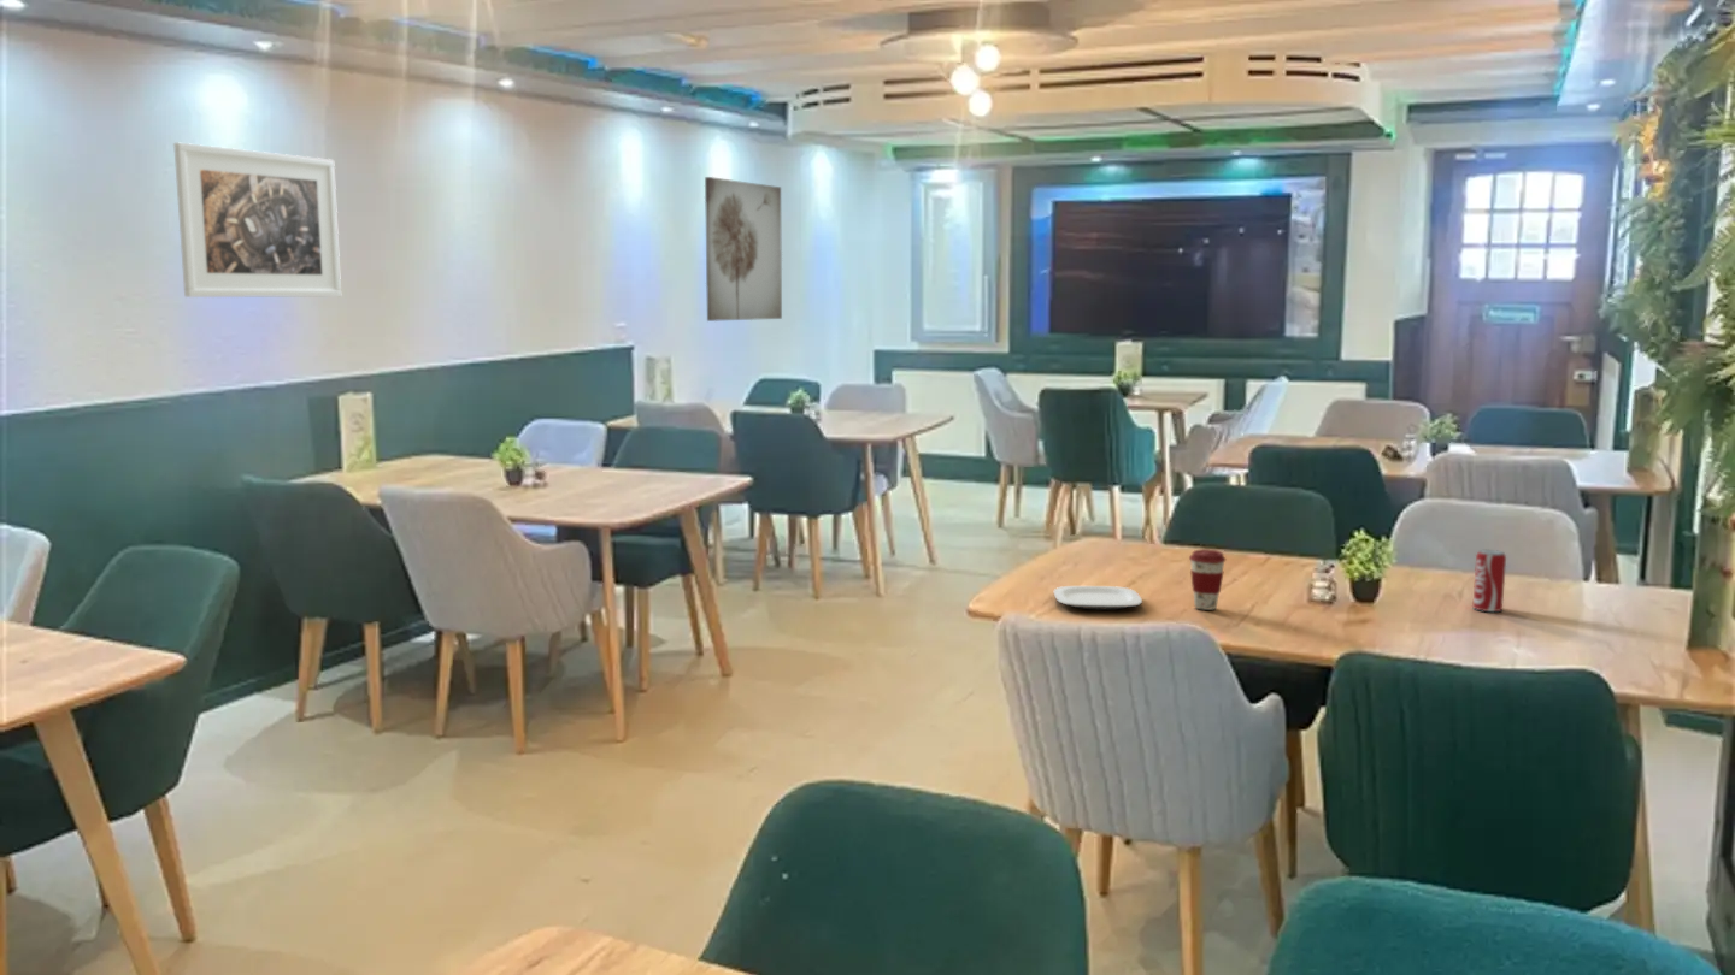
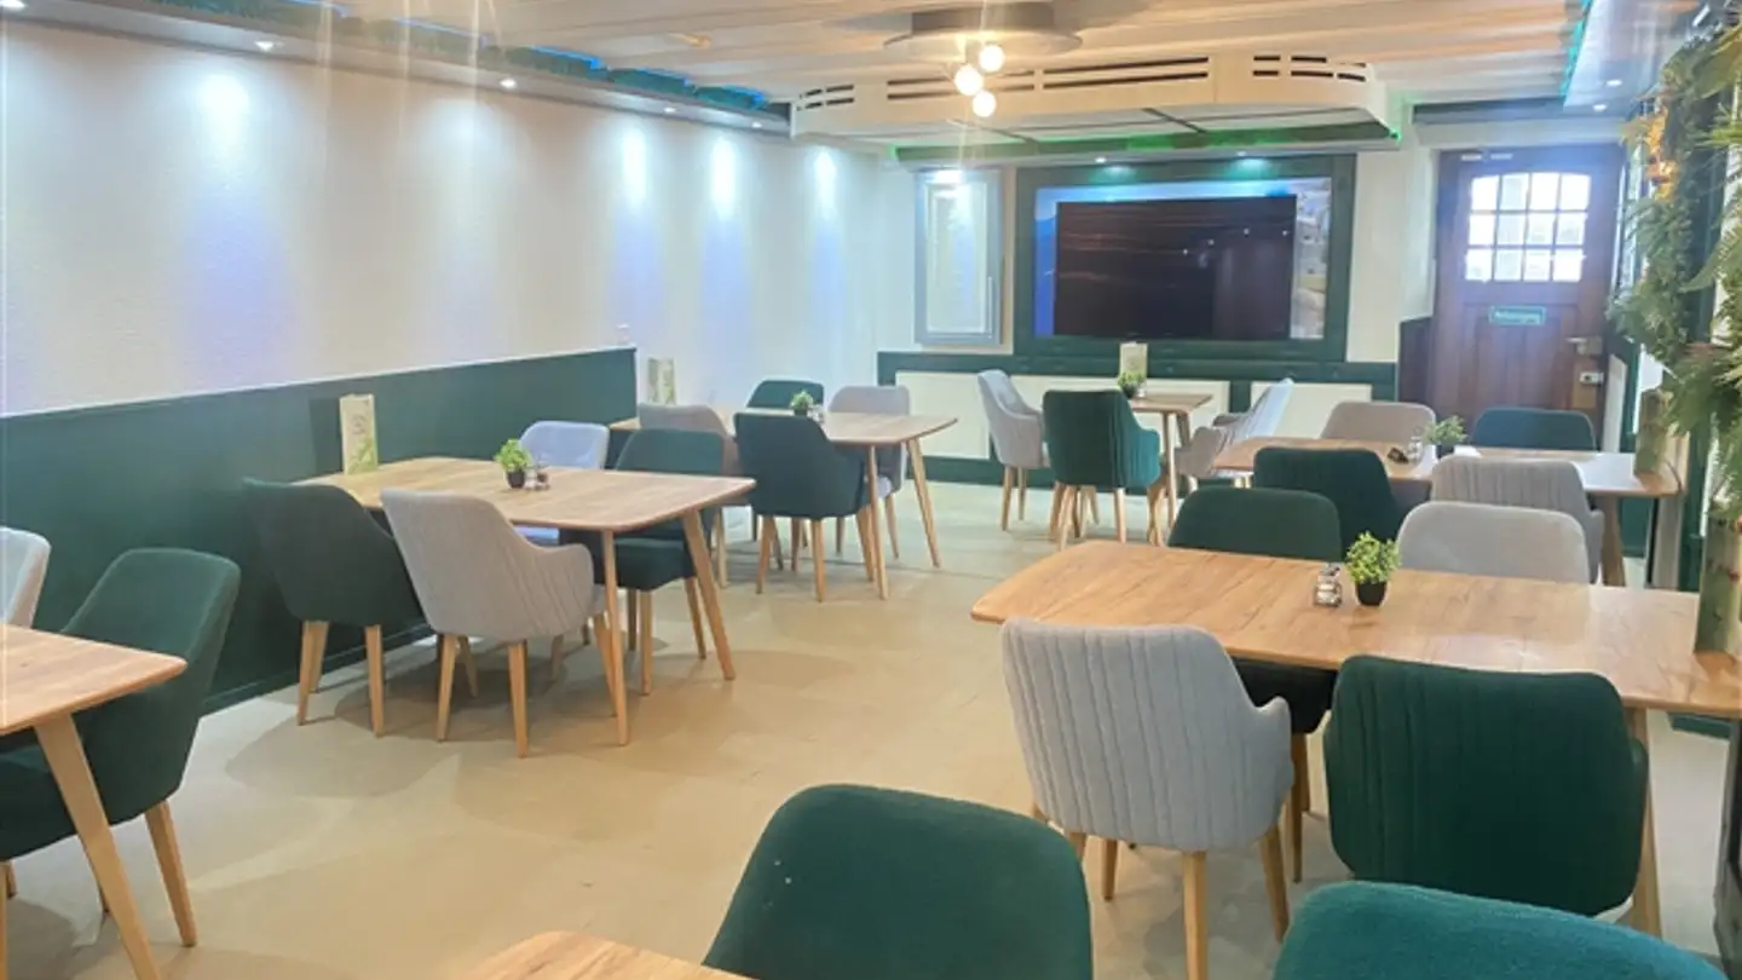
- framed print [172,142,342,299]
- coffee cup [1188,548,1227,611]
- beverage can [1471,549,1507,613]
- plate [1053,585,1143,610]
- wall art [704,176,783,323]
